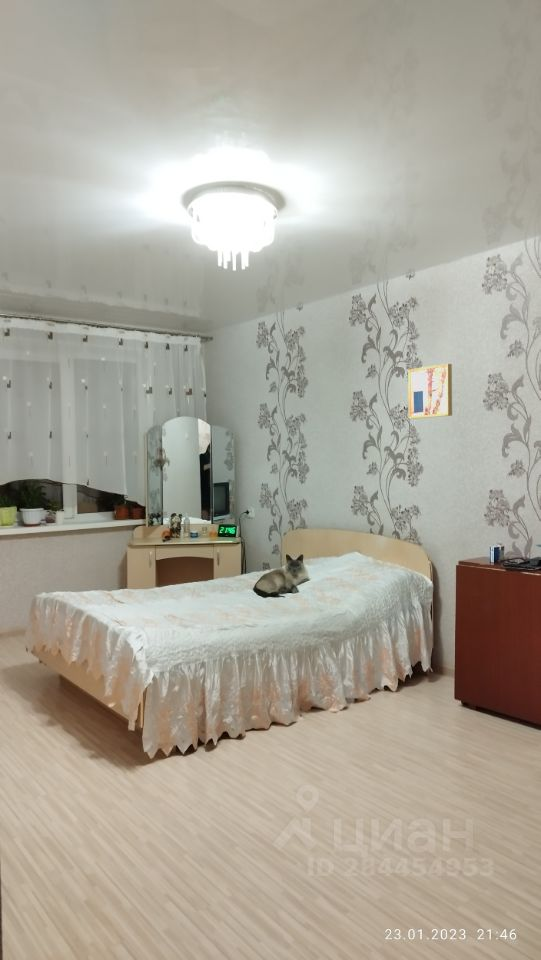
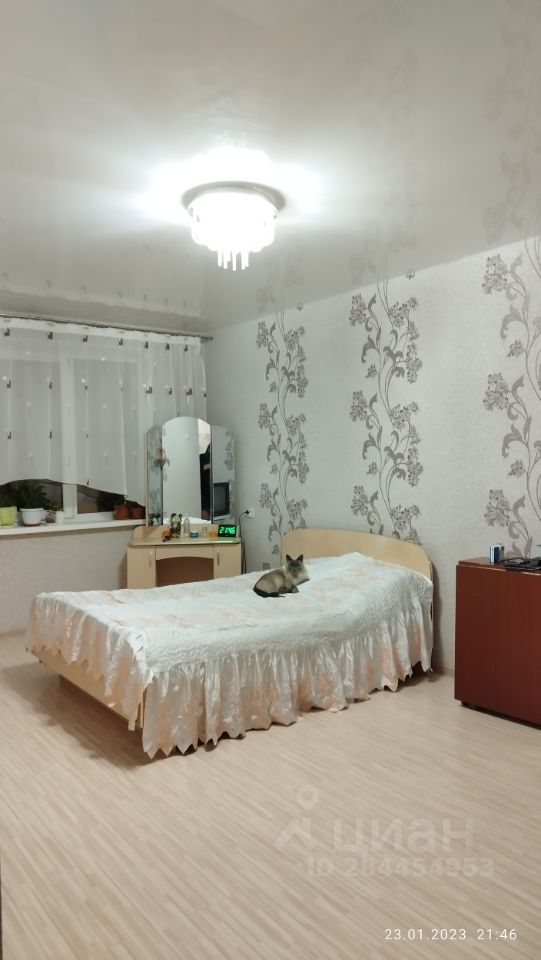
- wall art [407,363,453,419]
